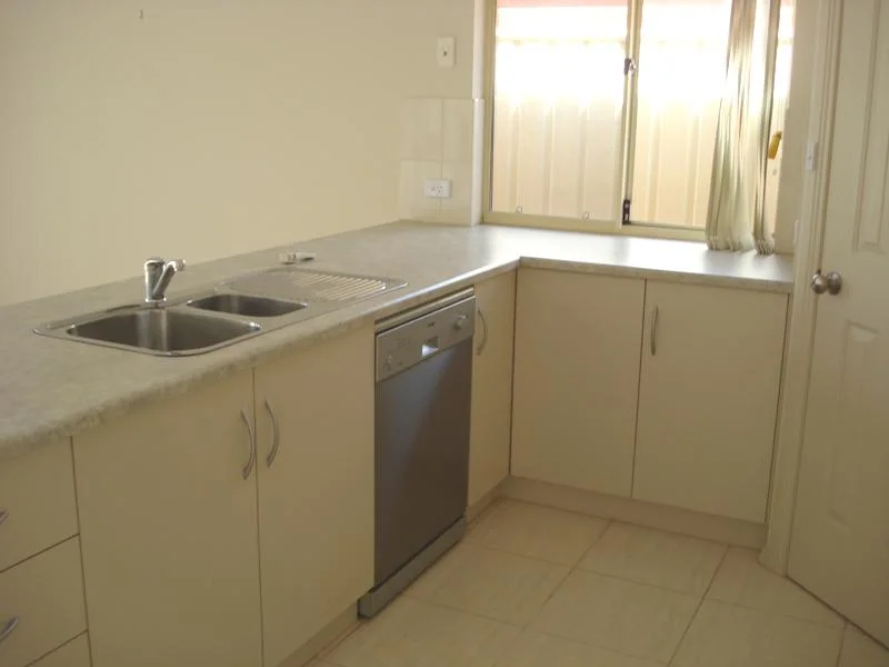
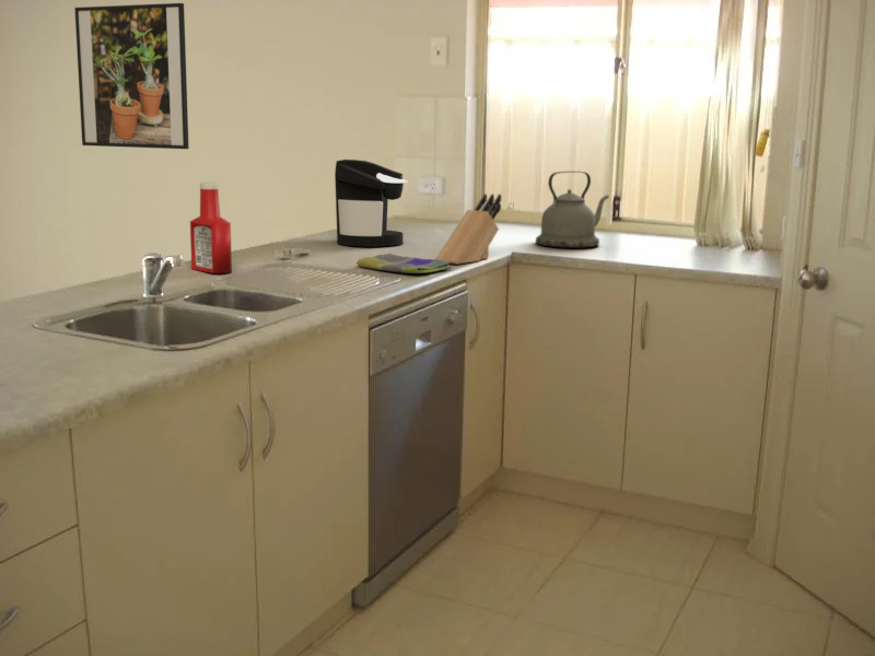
+ dish towel [355,253,453,274]
+ soap bottle [189,181,233,274]
+ coffee maker [334,159,409,247]
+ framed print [73,2,190,150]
+ knife block [434,192,503,266]
+ kettle [535,171,610,249]
